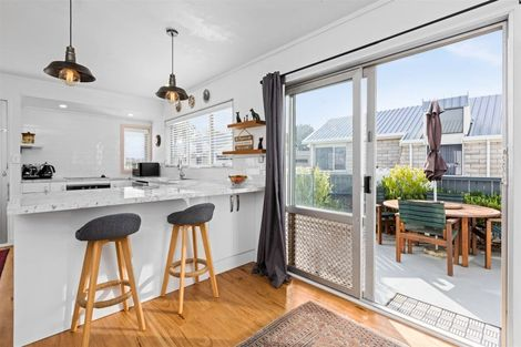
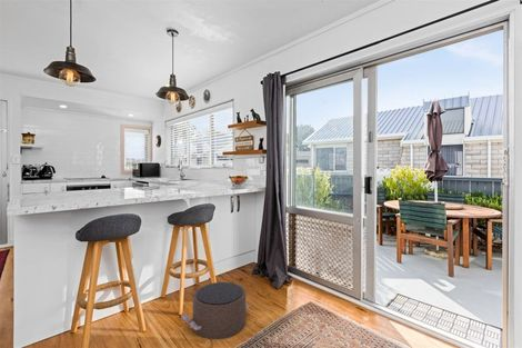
+ pouf [180,281,251,340]
